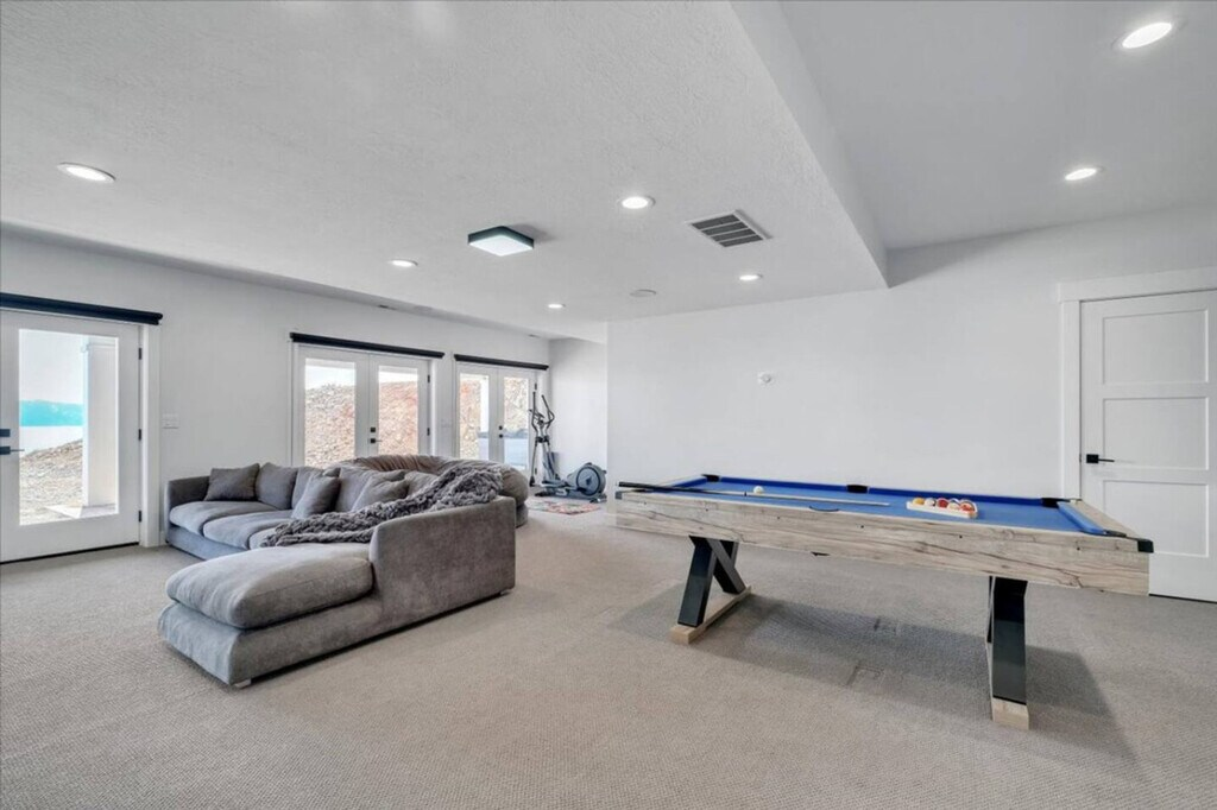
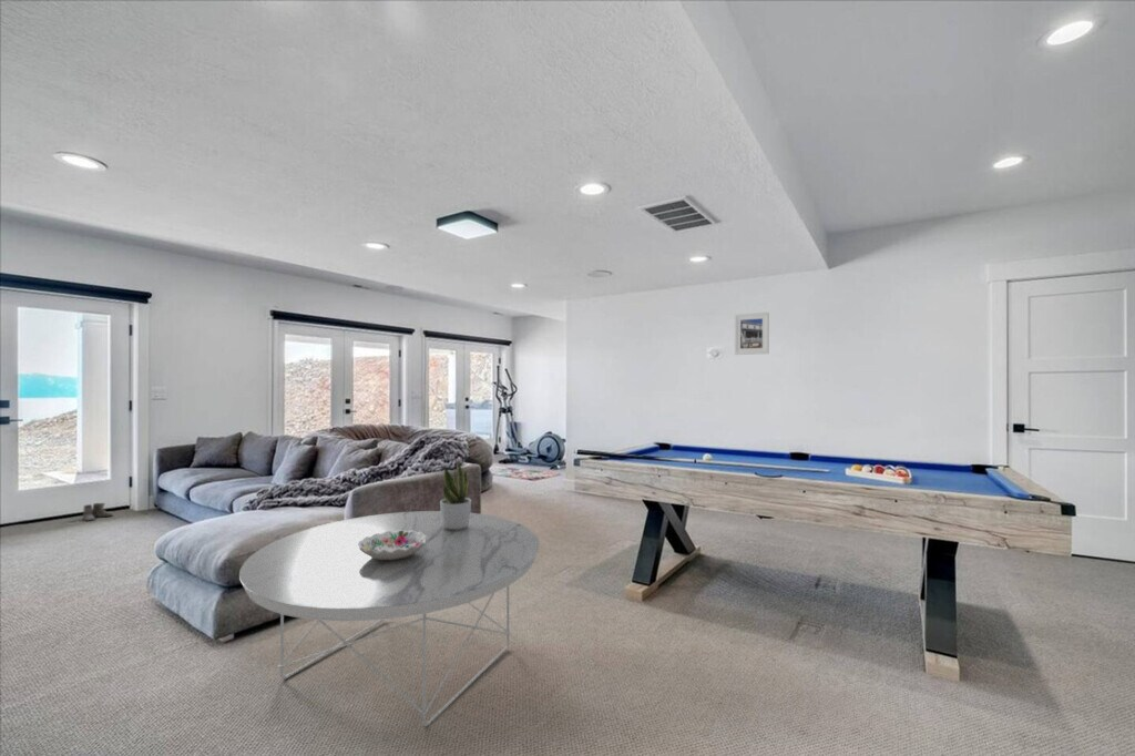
+ coffee table [238,510,541,727]
+ potted plant [439,458,472,530]
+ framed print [734,311,770,356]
+ decorative bowl [357,530,428,560]
+ boots [80,502,114,522]
